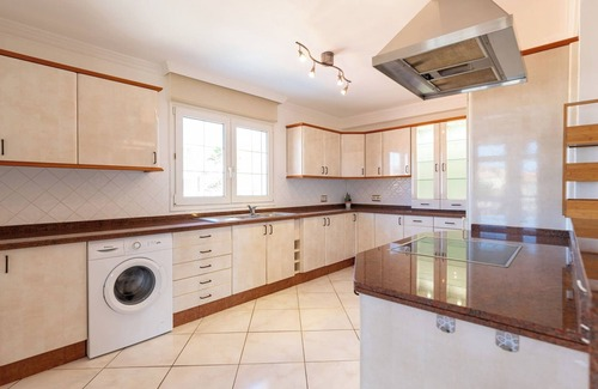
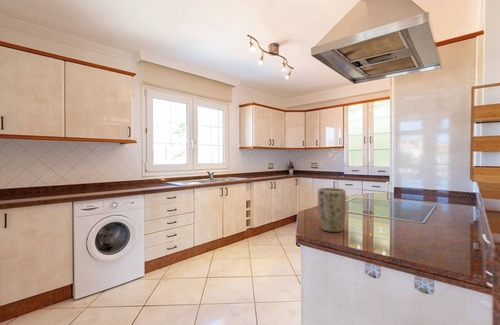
+ plant pot [317,187,347,233]
